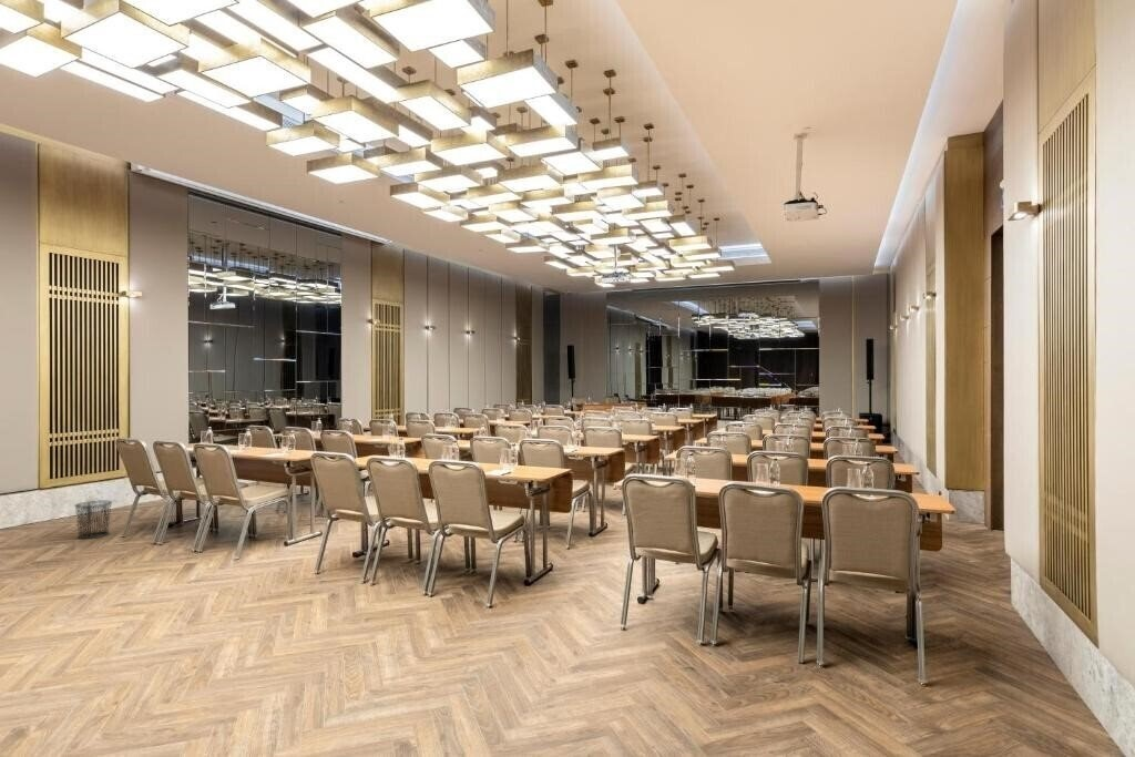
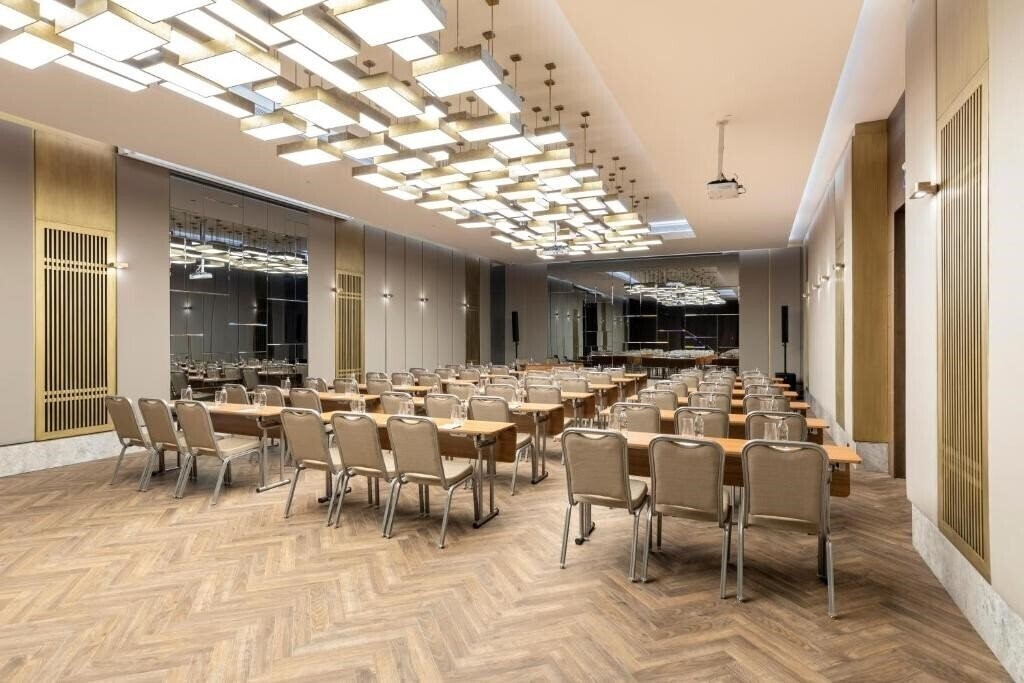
- waste bin [73,500,113,540]
